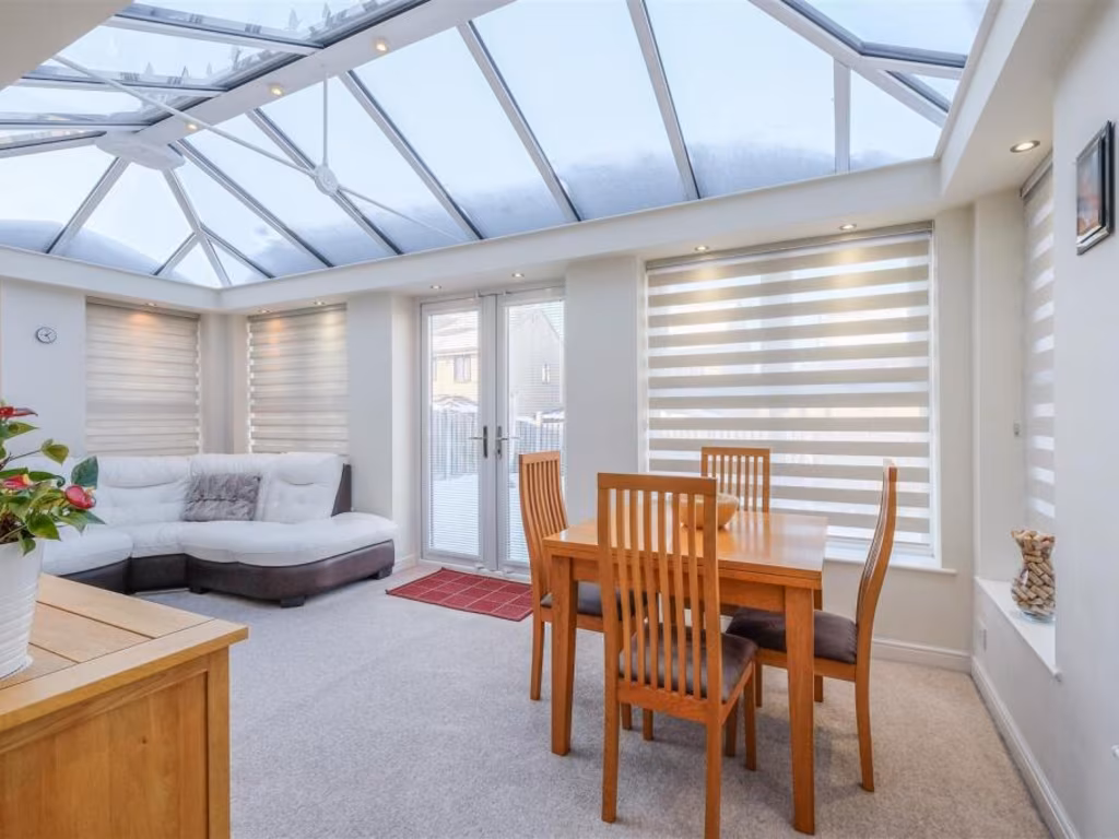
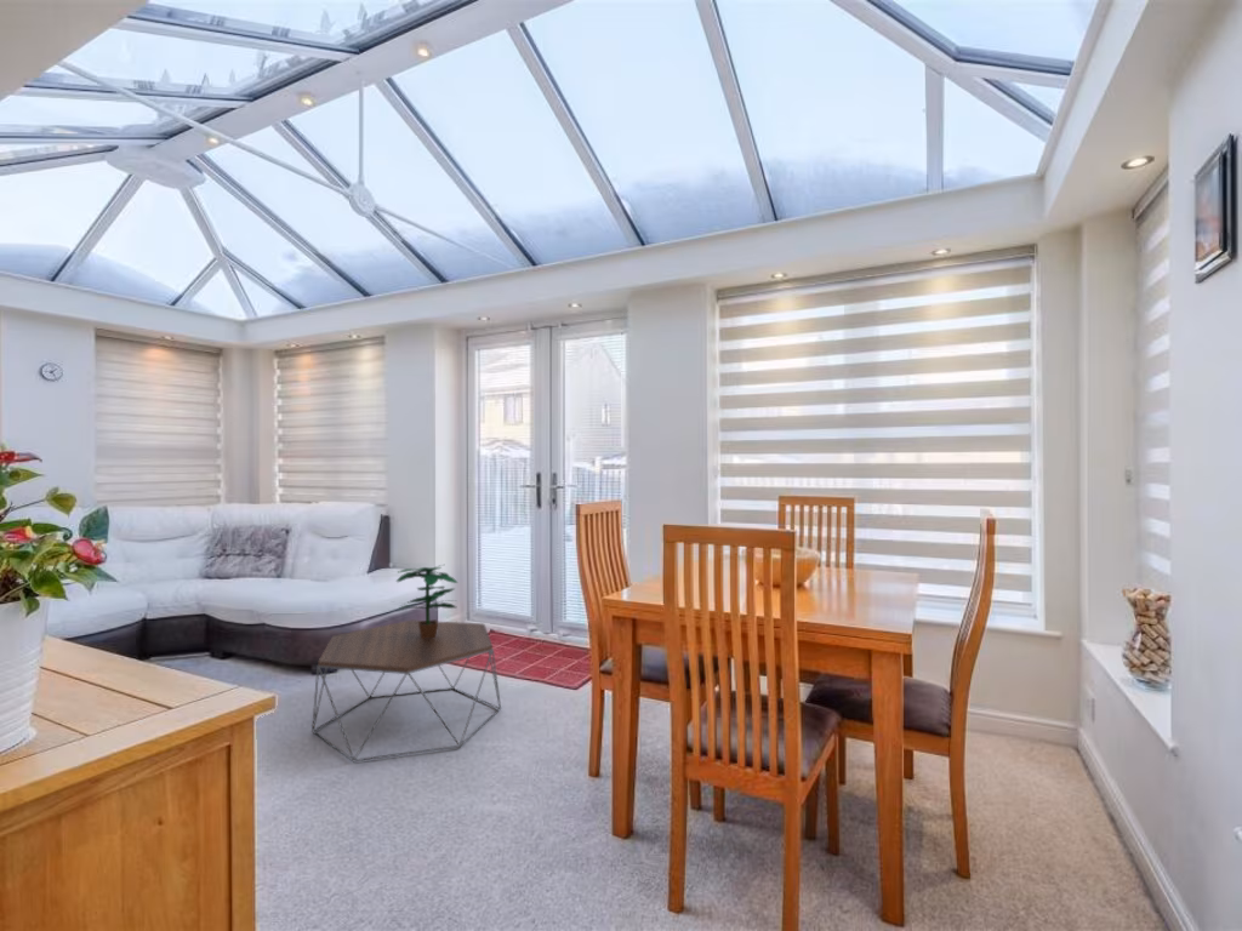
+ coffee table [310,619,502,762]
+ potted plant [394,564,458,639]
